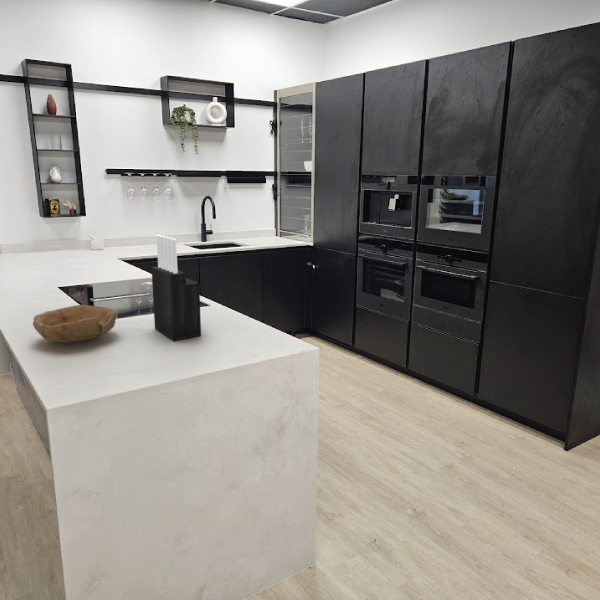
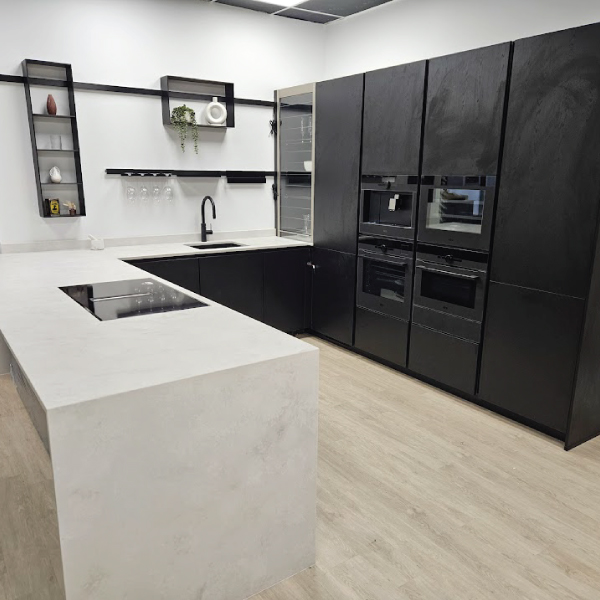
- knife block [150,234,202,342]
- bowl [32,304,118,344]
